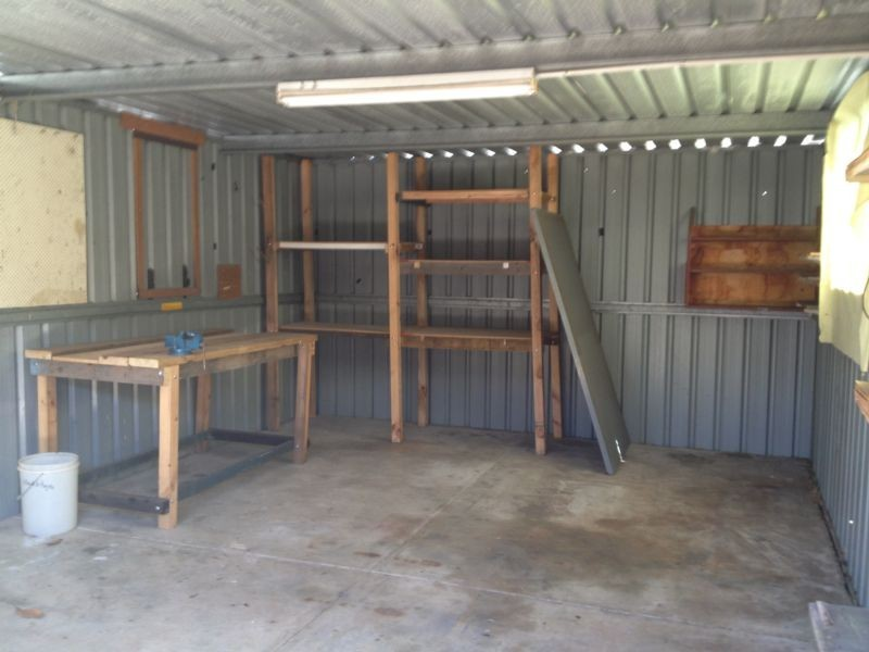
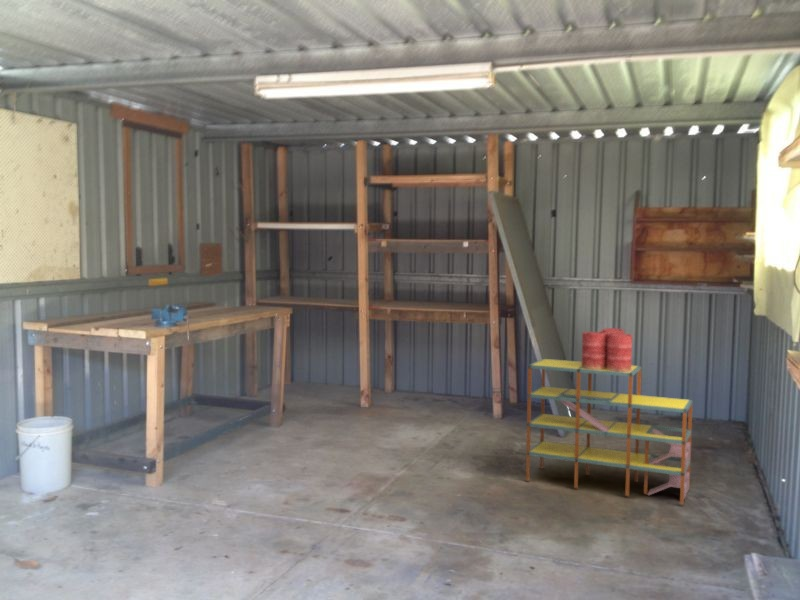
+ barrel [581,327,633,372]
+ storage shelf [525,358,694,505]
